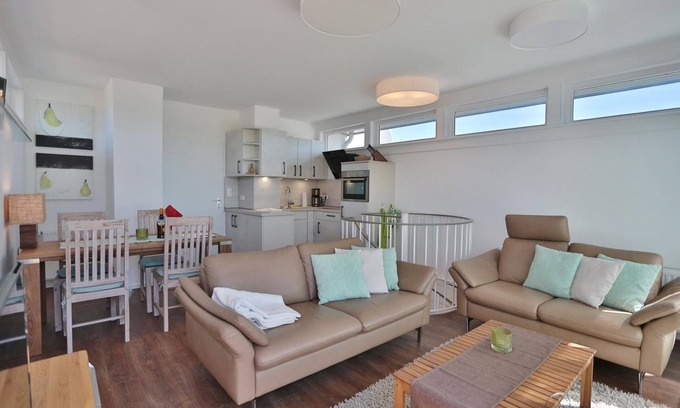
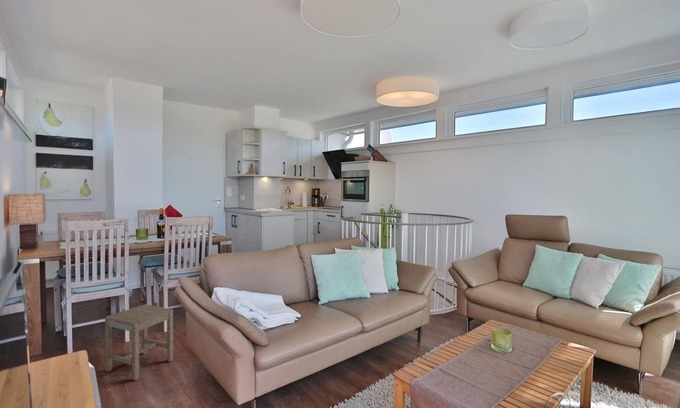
+ stool [104,303,174,381]
